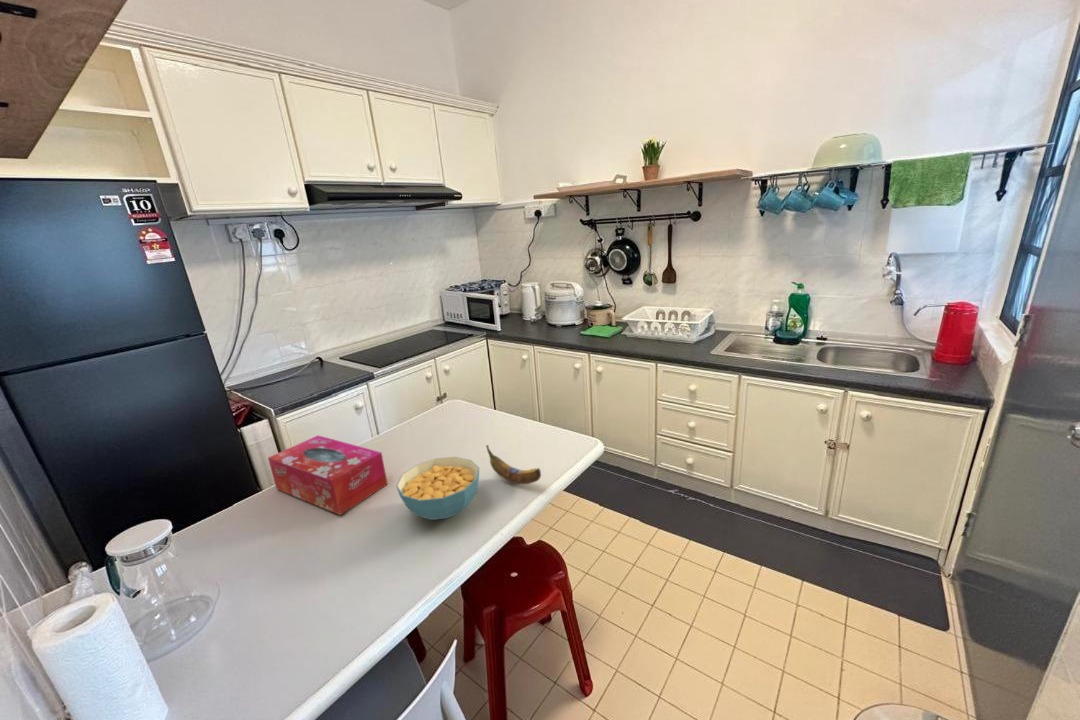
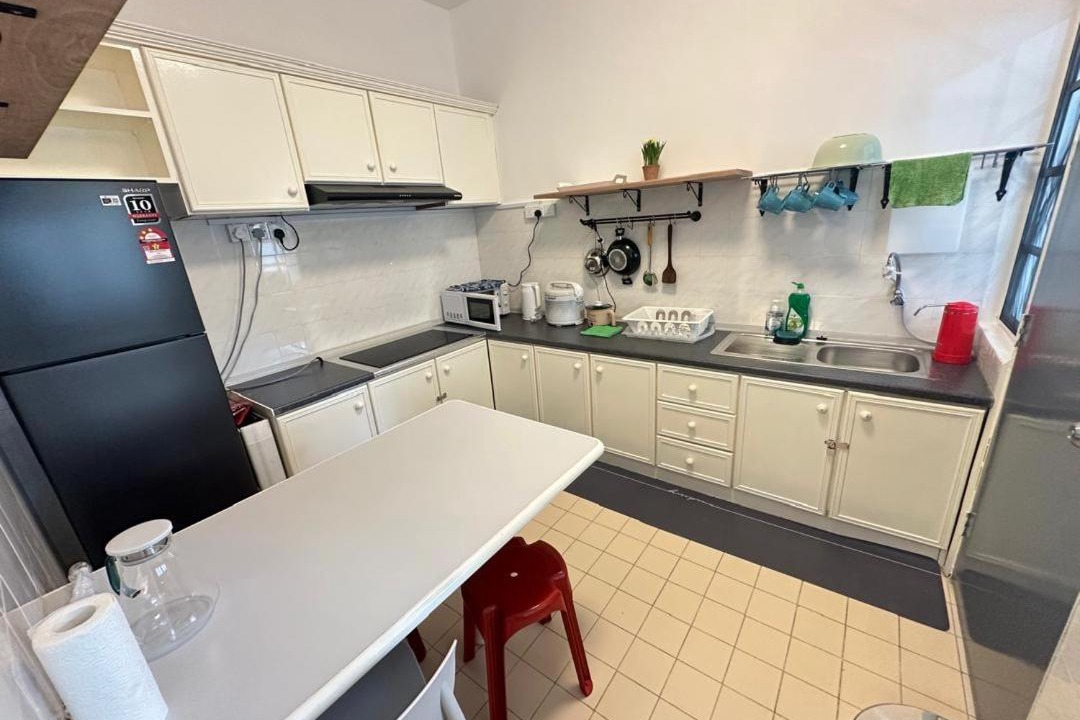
- banana [485,444,542,485]
- cereal bowl [395,456,480,521]
- tissue box [267,434,389,516]
